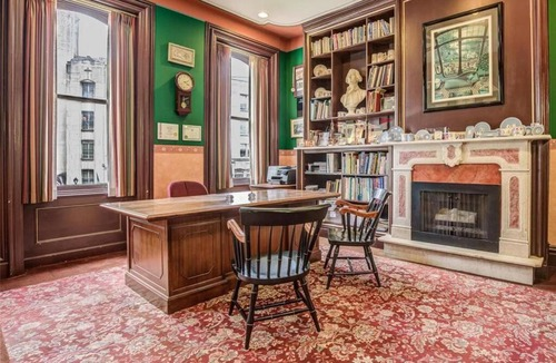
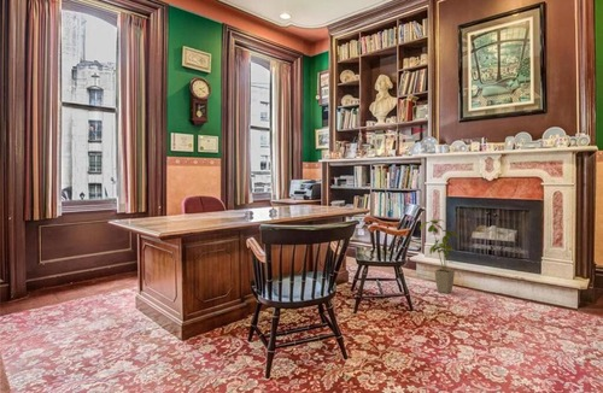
+ house plant [418,218,458,294]
